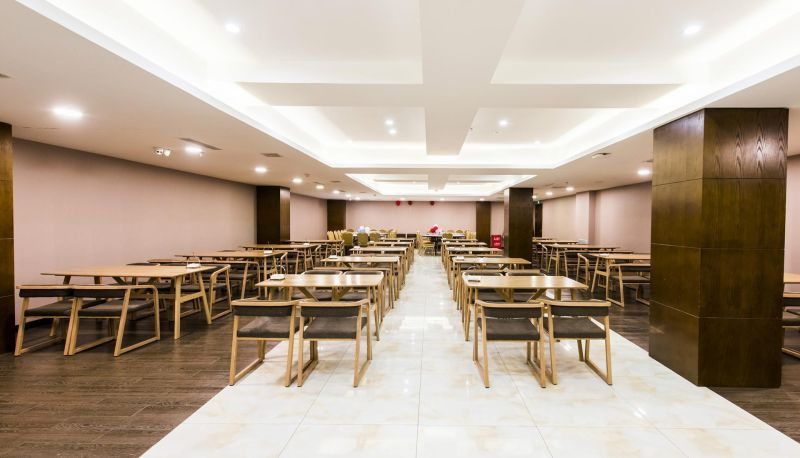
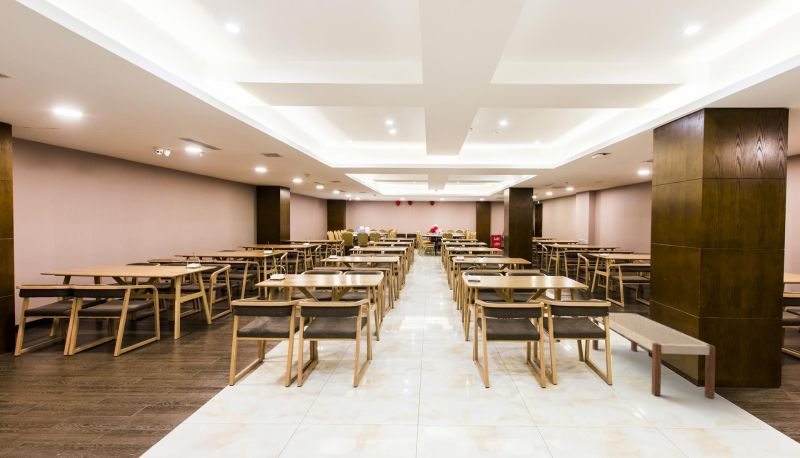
+ bench [591,312,717,399]
